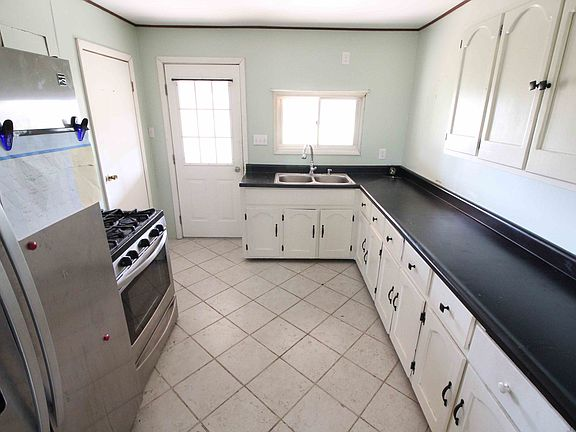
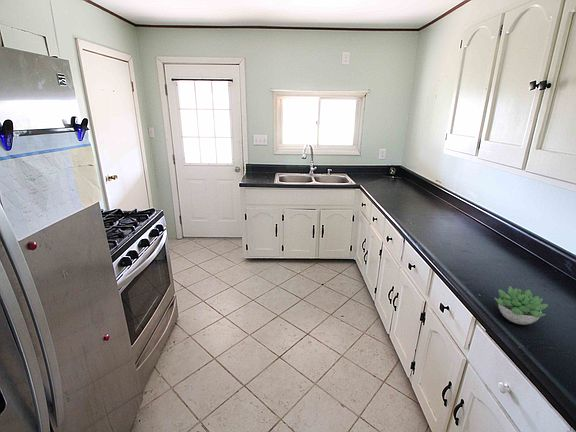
+ succulent plant [494,285,549,325]
